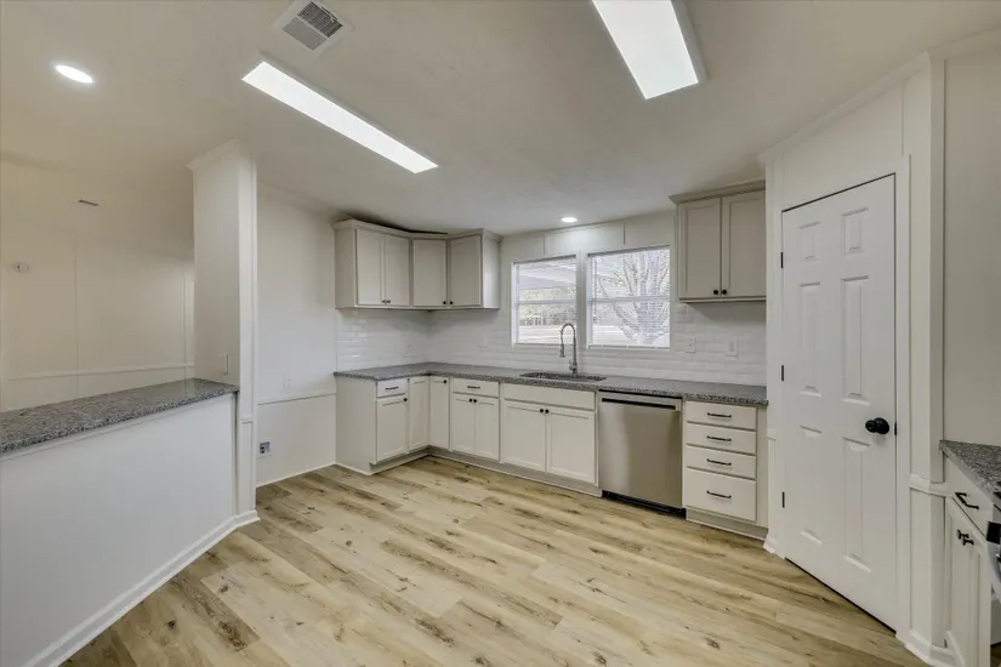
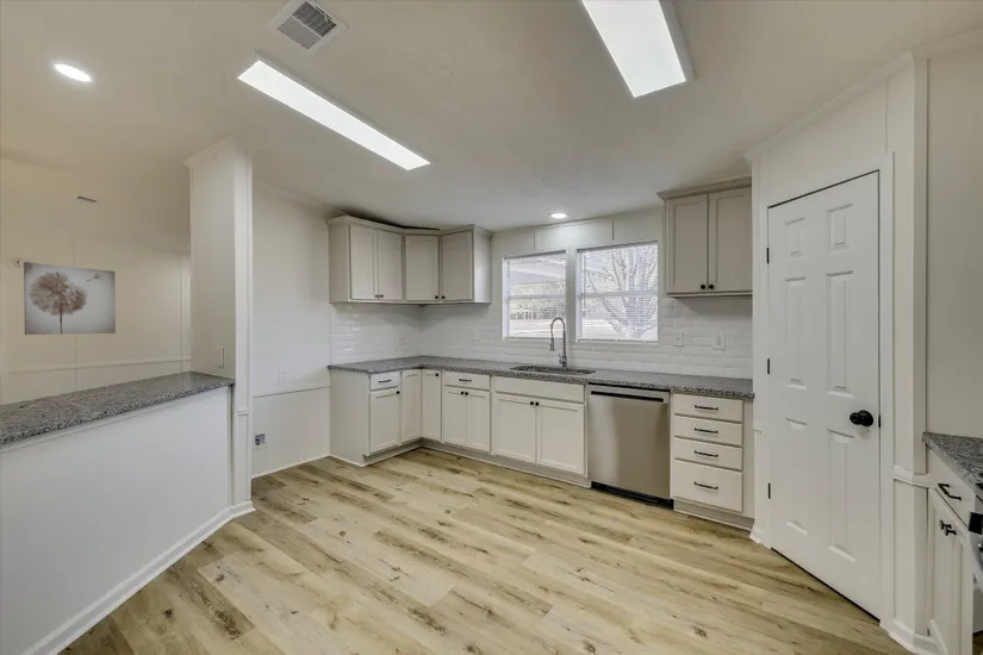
+ wall art [23,261,117,336]
